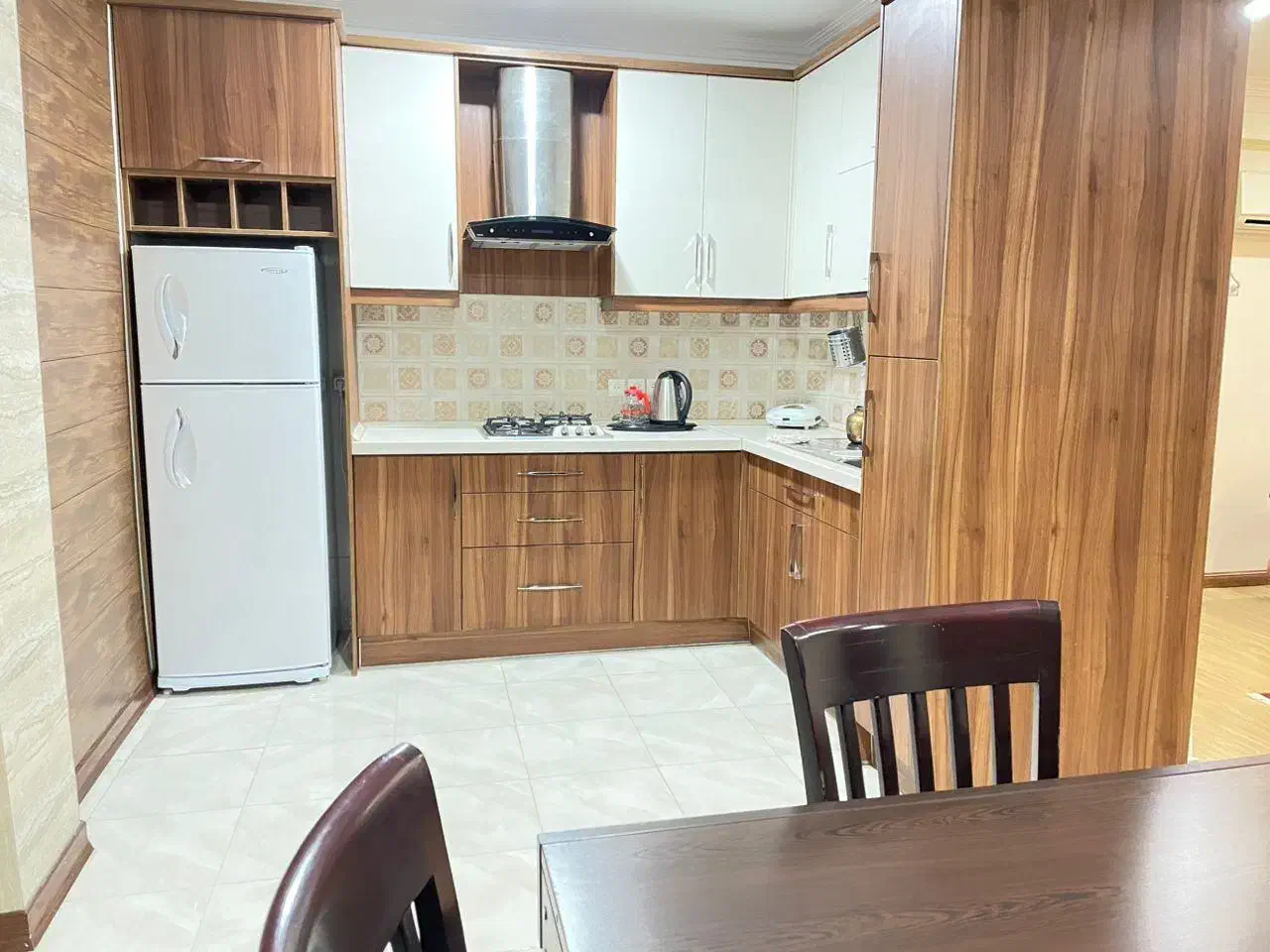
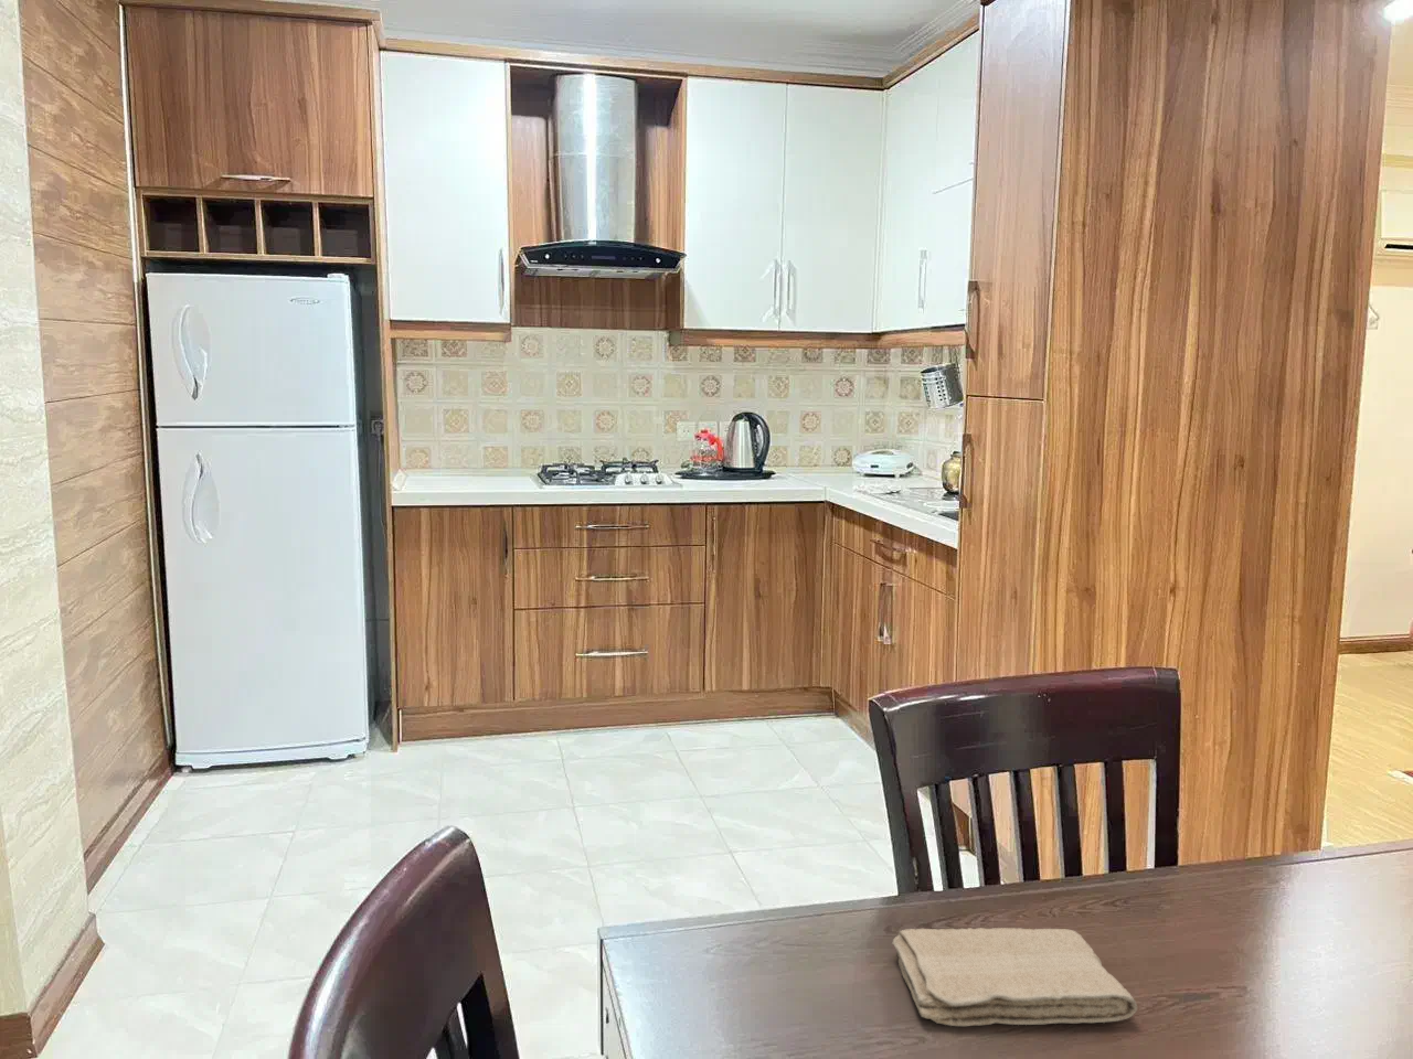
+ washcloth [891,927,1138,1027]
